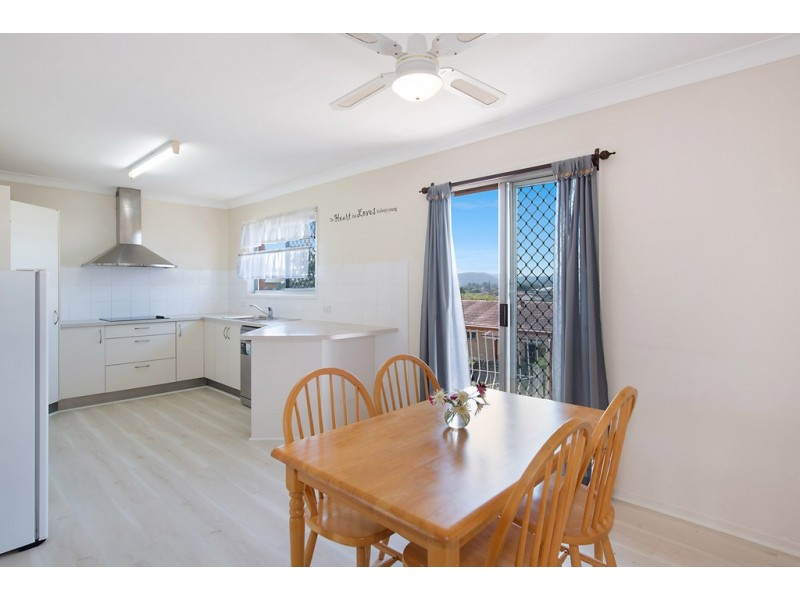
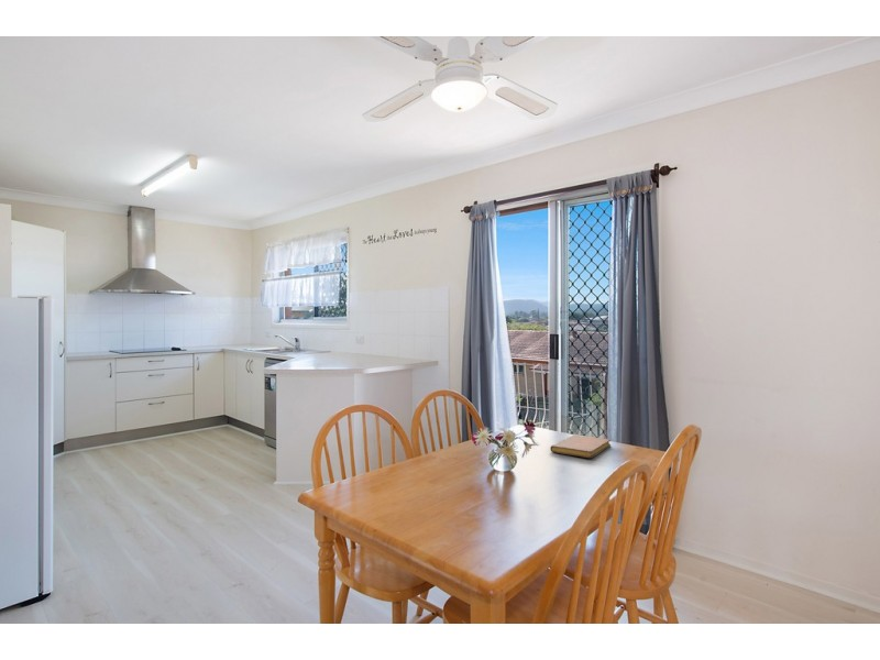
+ notebook [549,433,612,459]
